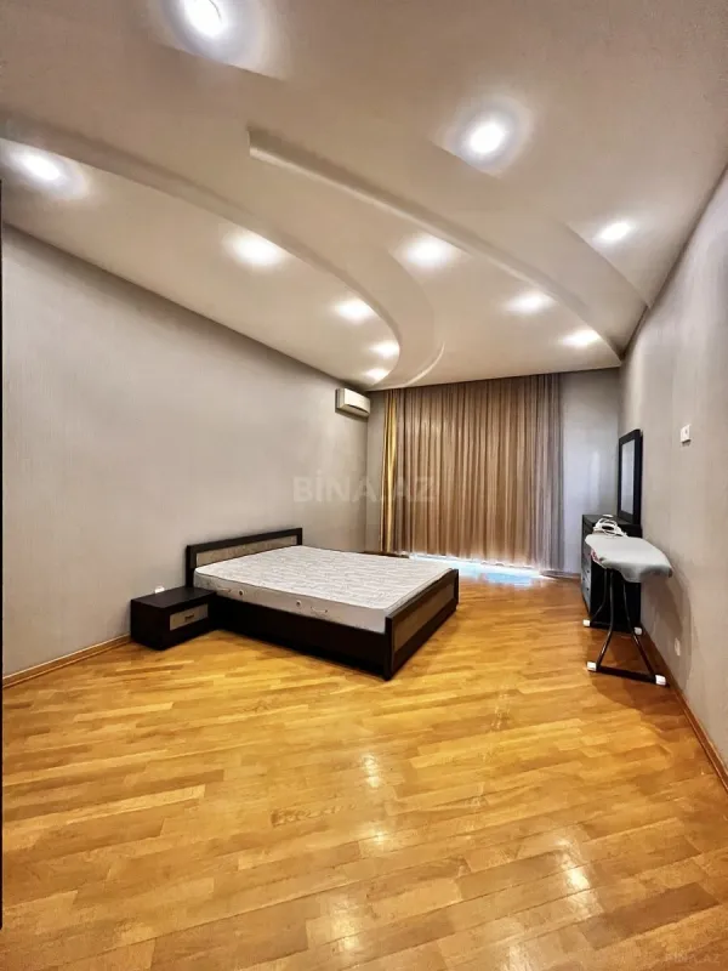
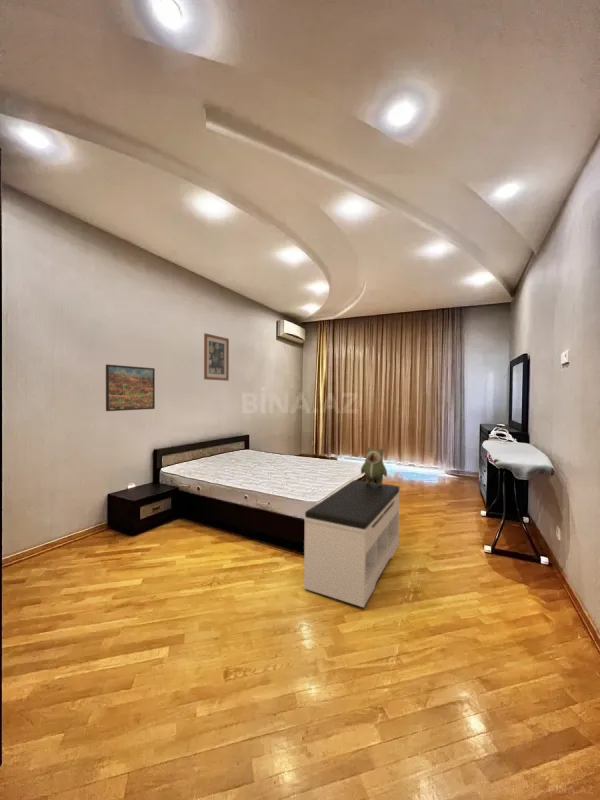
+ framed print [105,363,156,412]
+ plush toy [360,446,388,486]
+ wall art [203,332,230,382]
+ bench [303,479,401,608]
